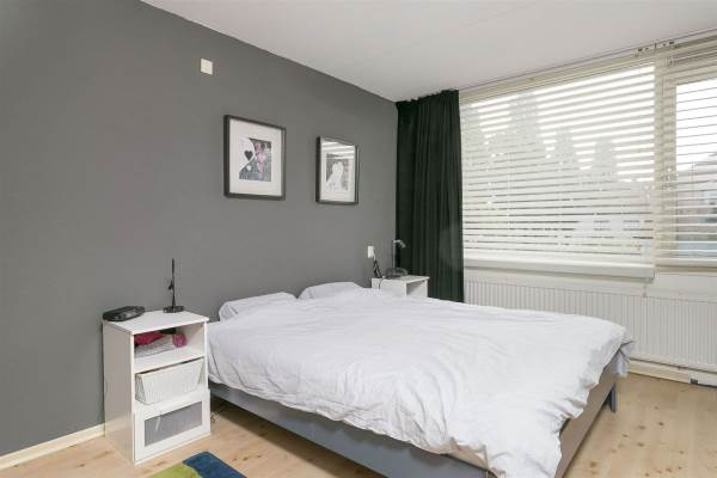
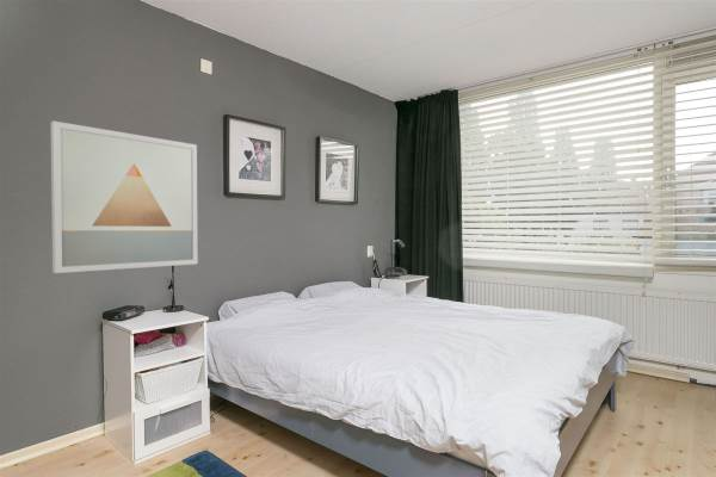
+ wall art [50,119,199,274]
